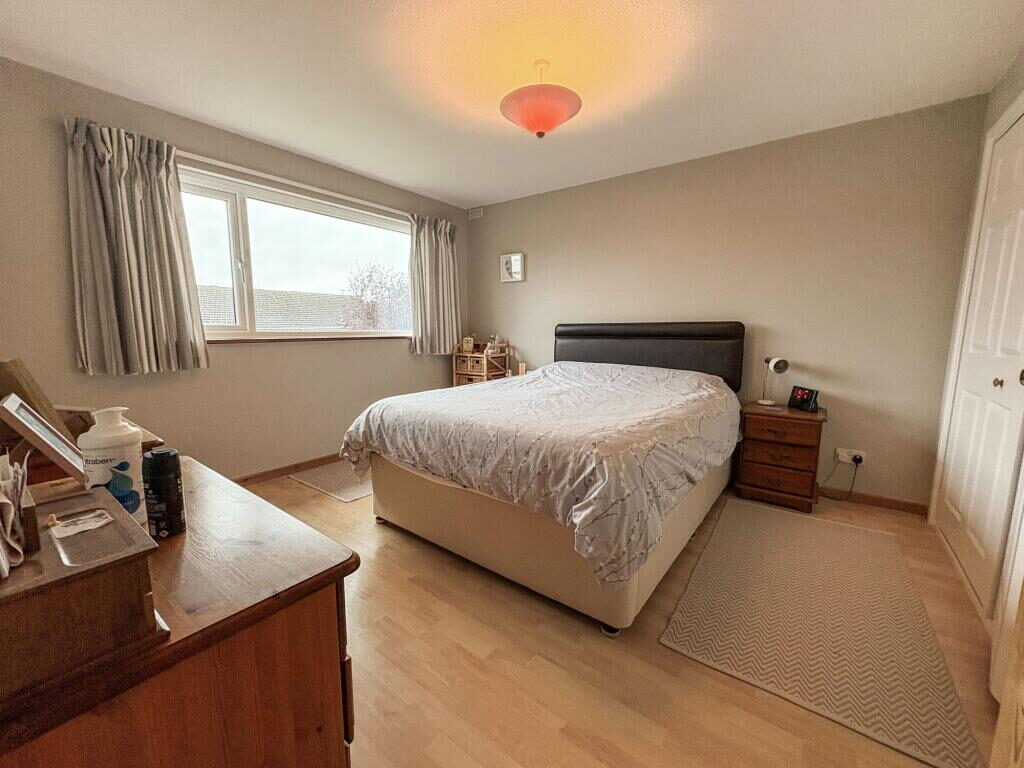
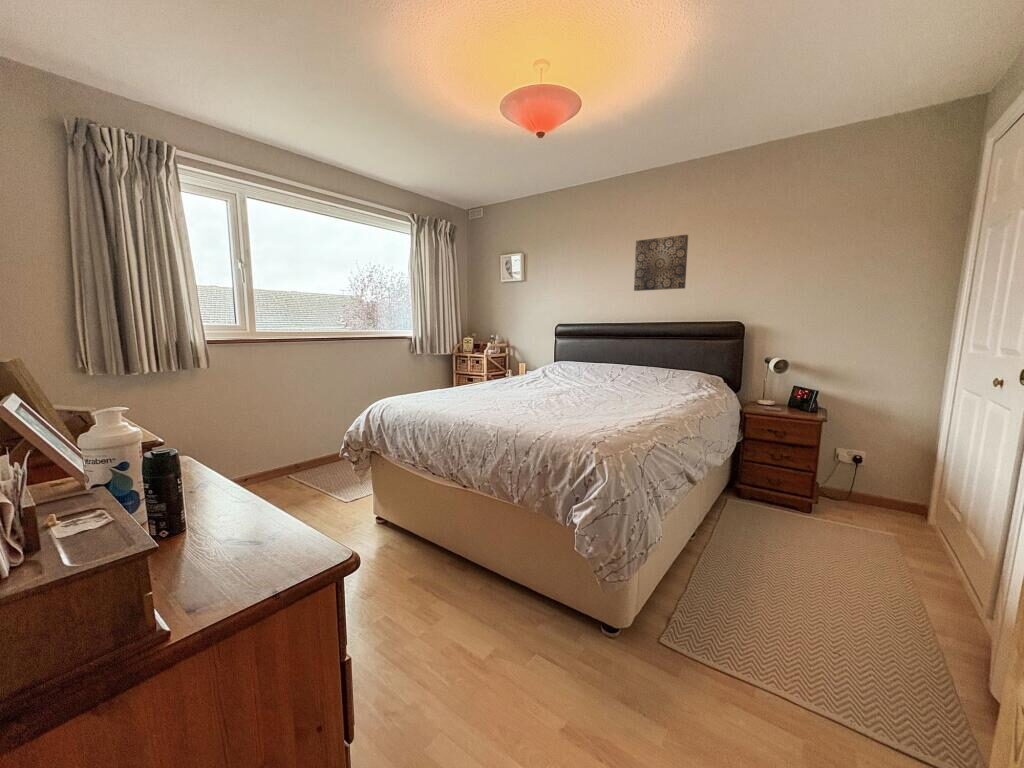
+ wall art [633,233,689,292]
